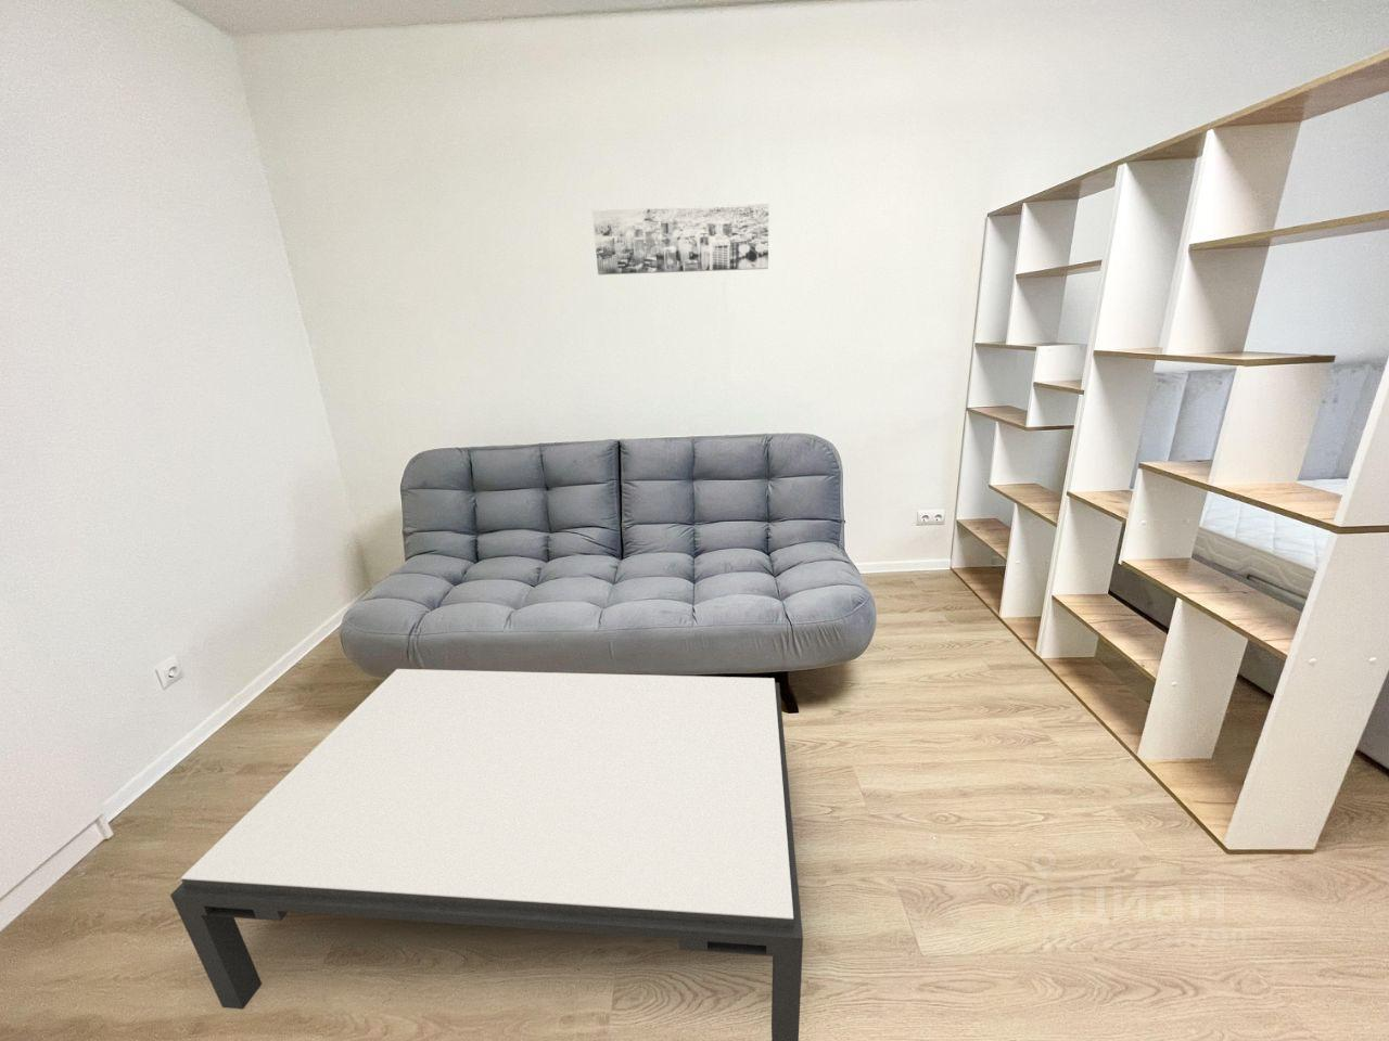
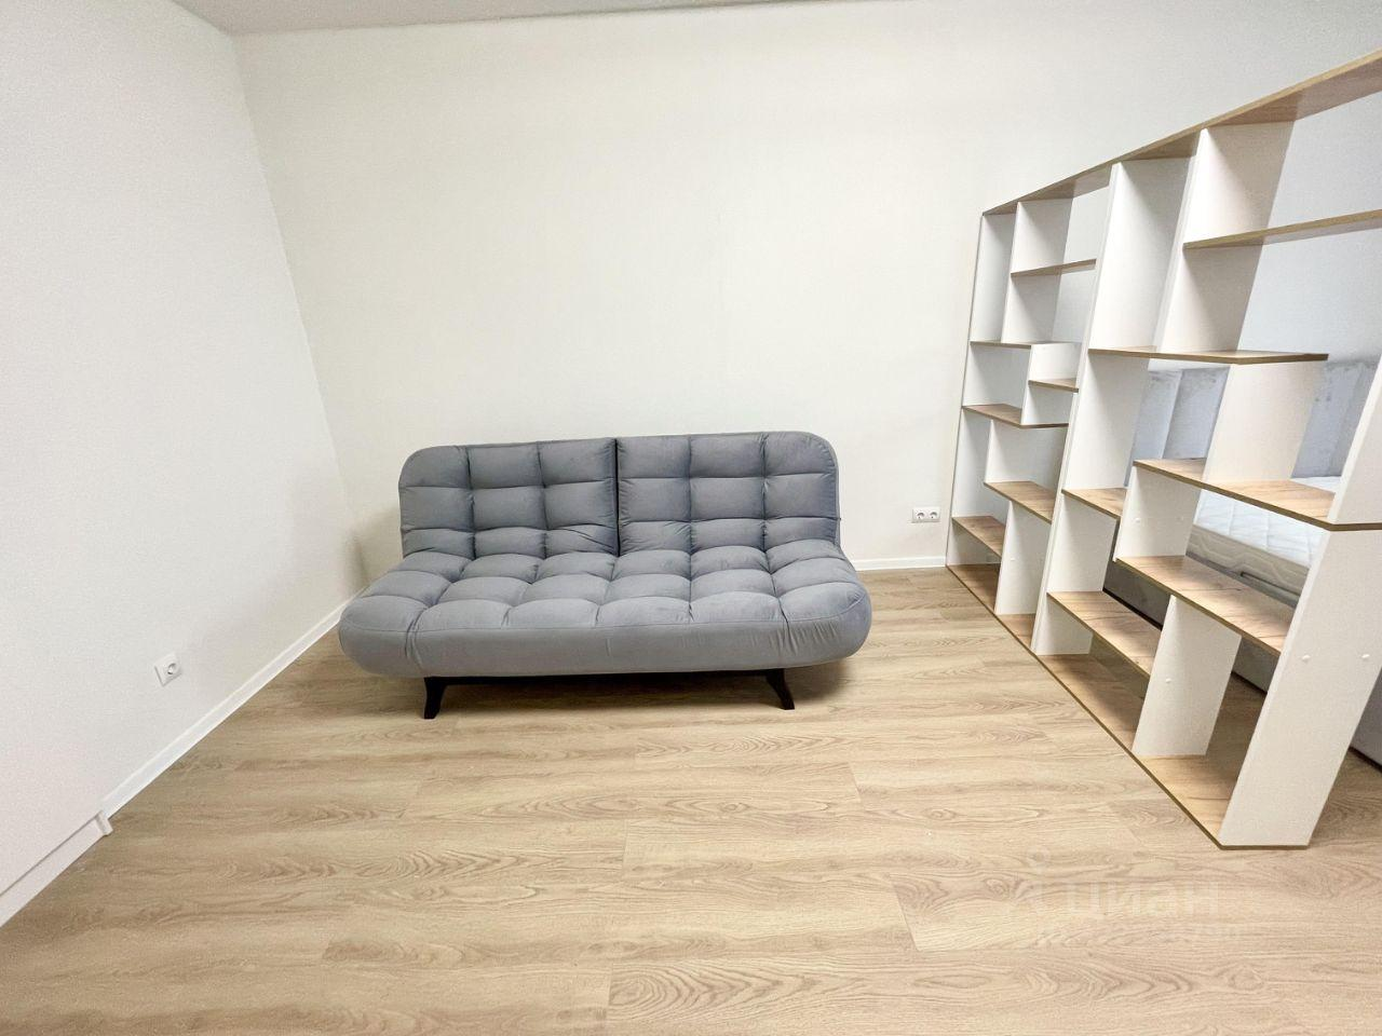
- wall art [592,202,769,277]
- coffee table [170,668,804,1041]
